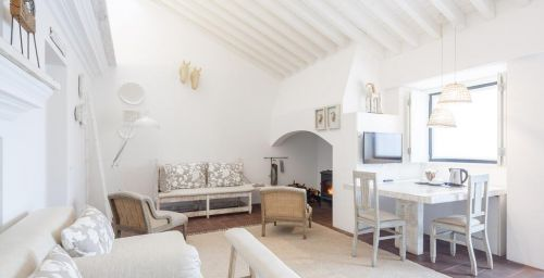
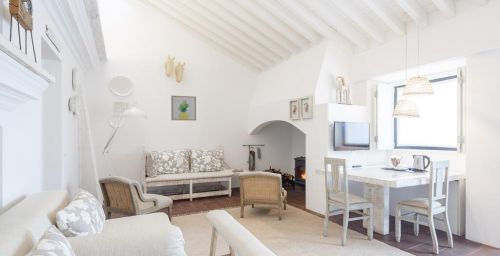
+ wall art [170,95,197,121]
